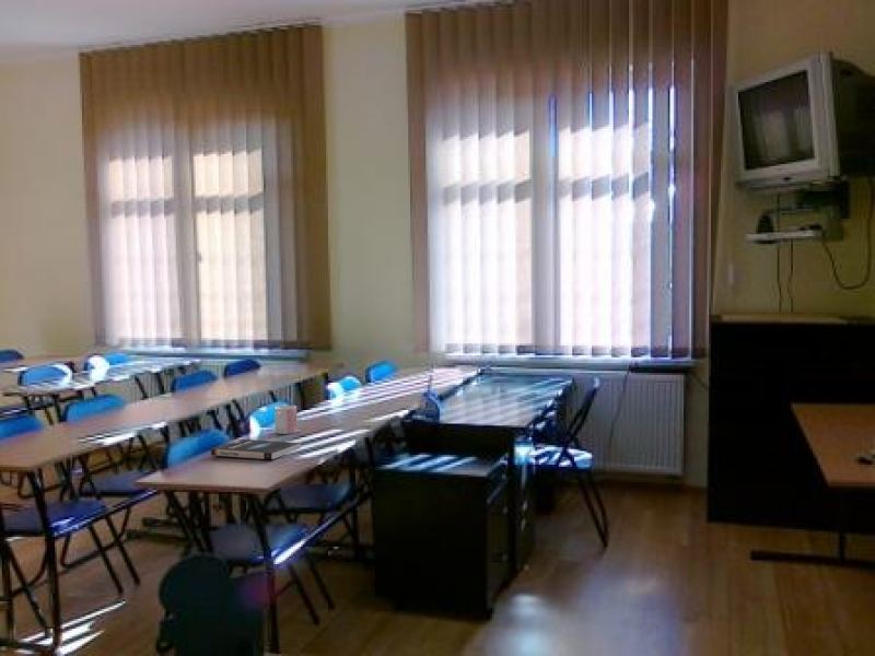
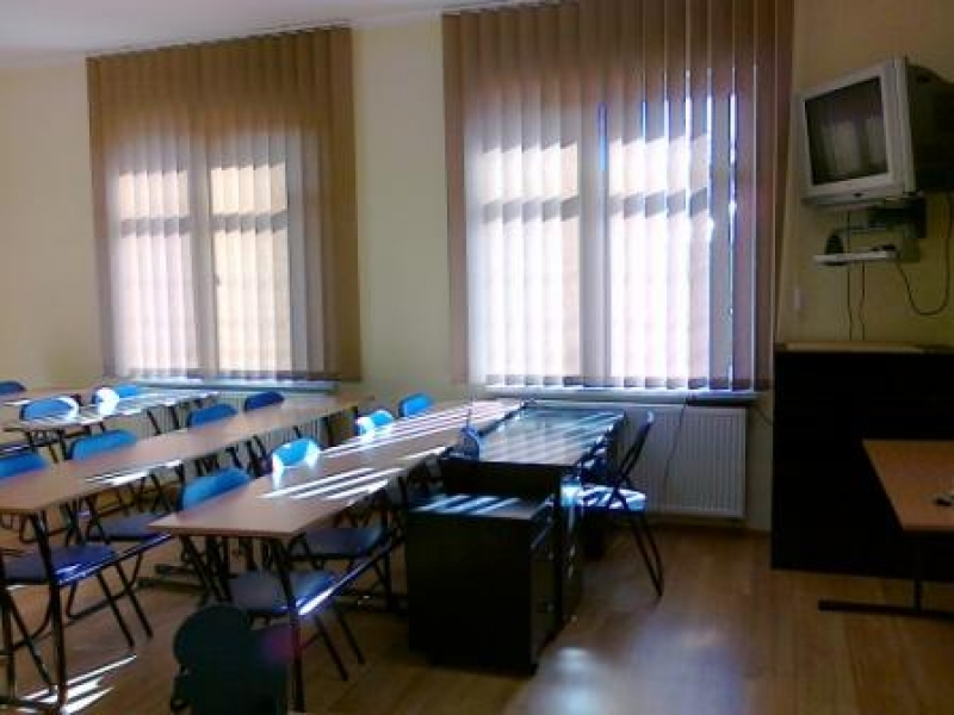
- book [210,438,302,460]
- mug [273,405,299,435]
